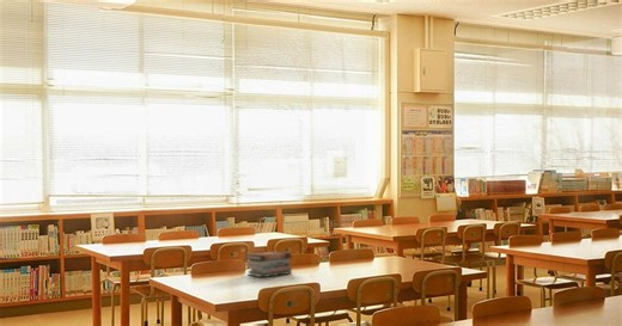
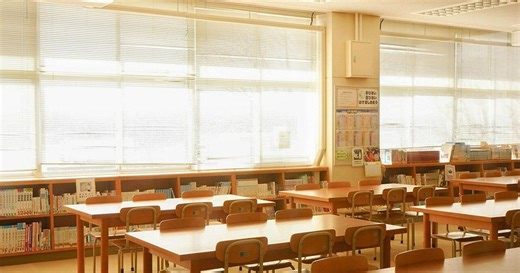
- book stack [244,250,293,278]
